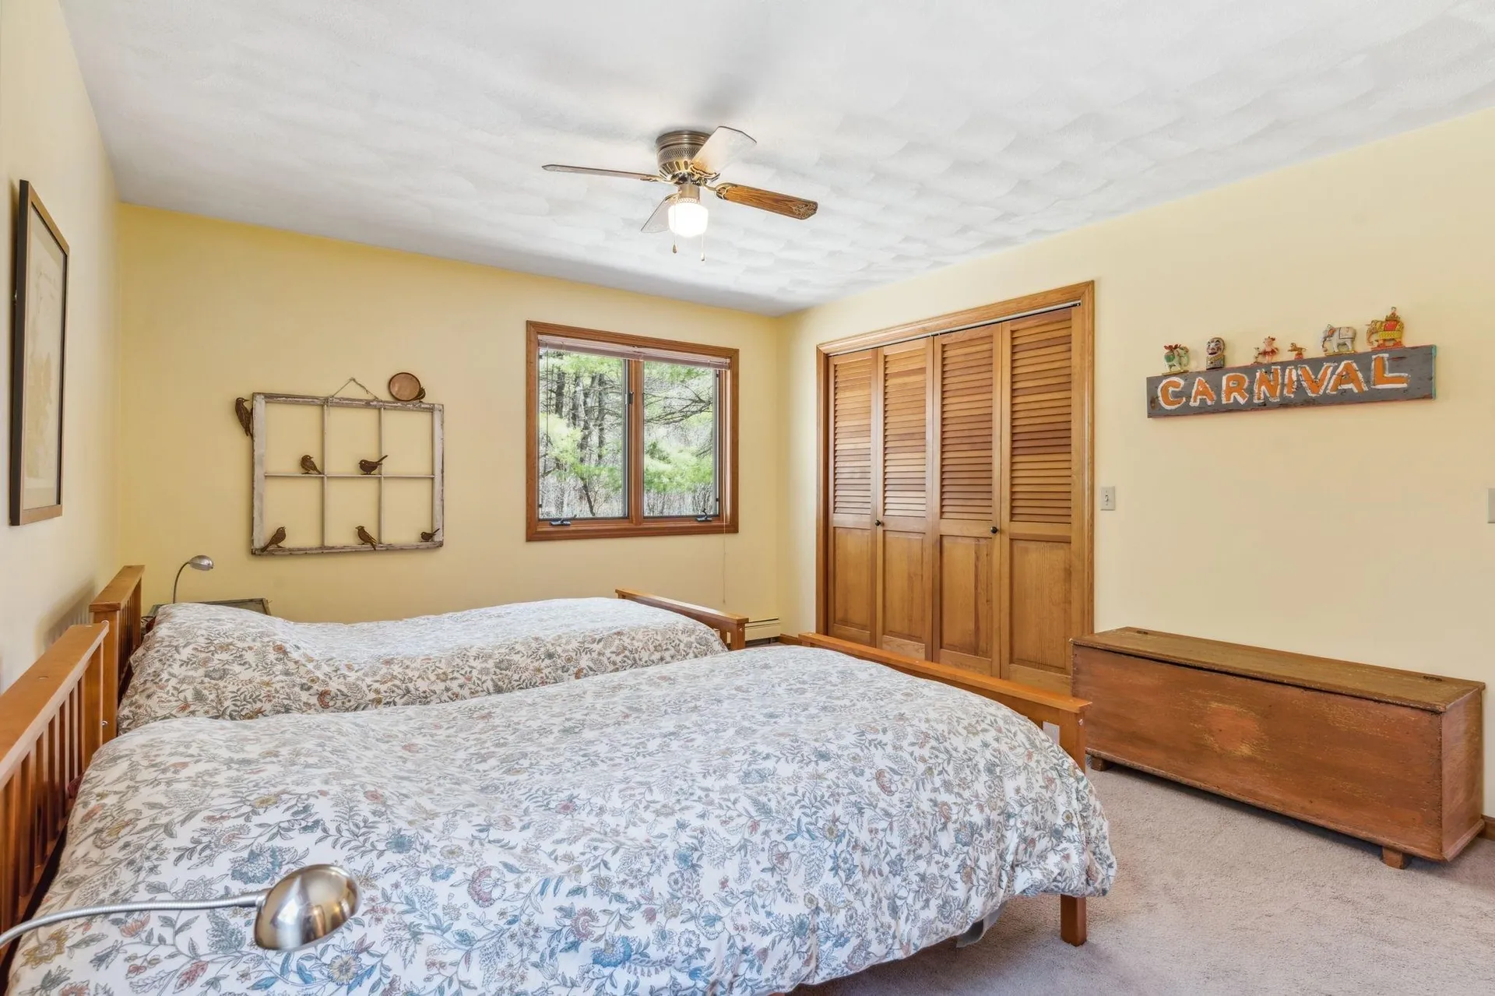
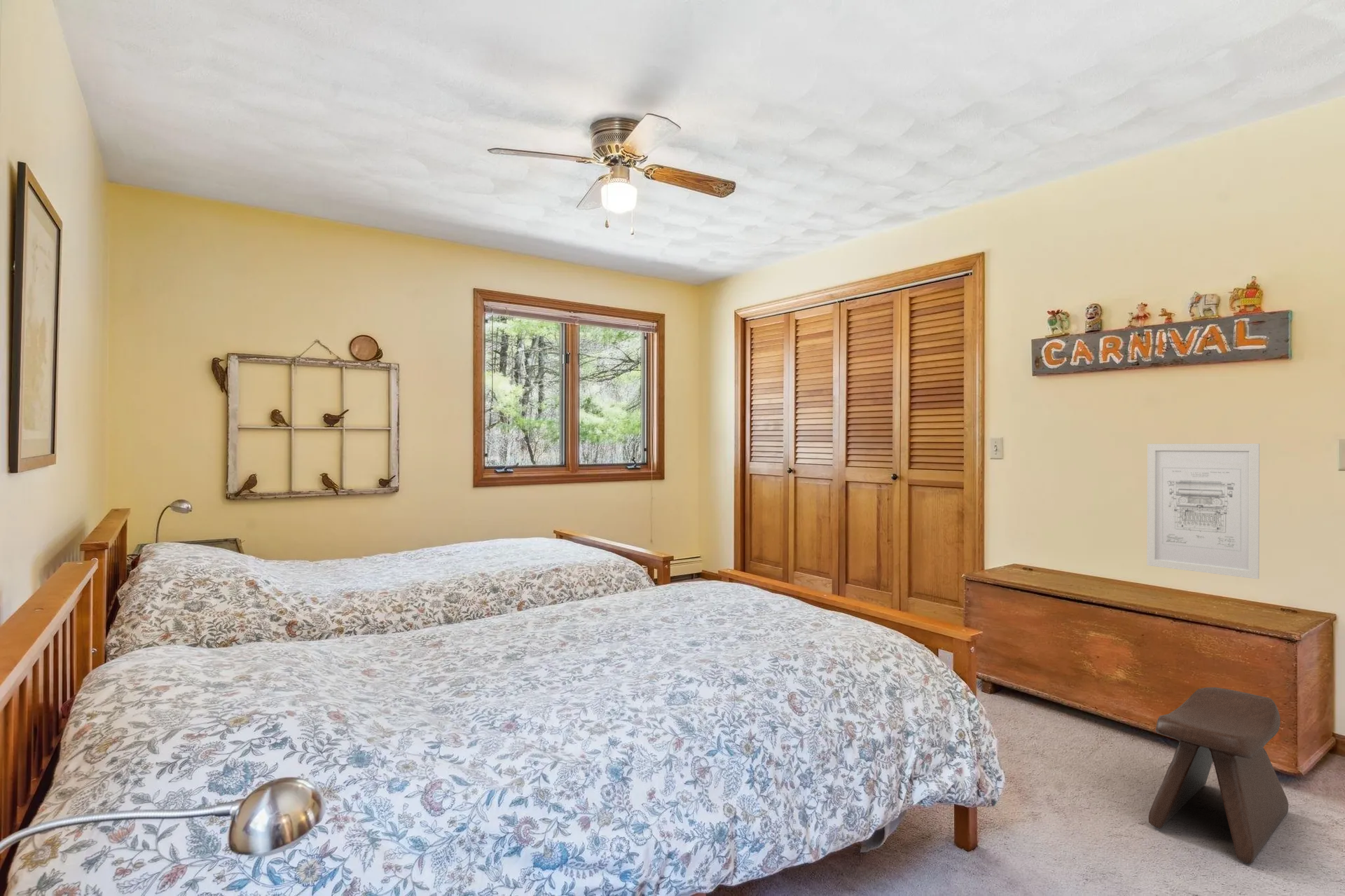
+ wall art [1146,443,1260,579]
+ stool [1148,687,1290,864]
